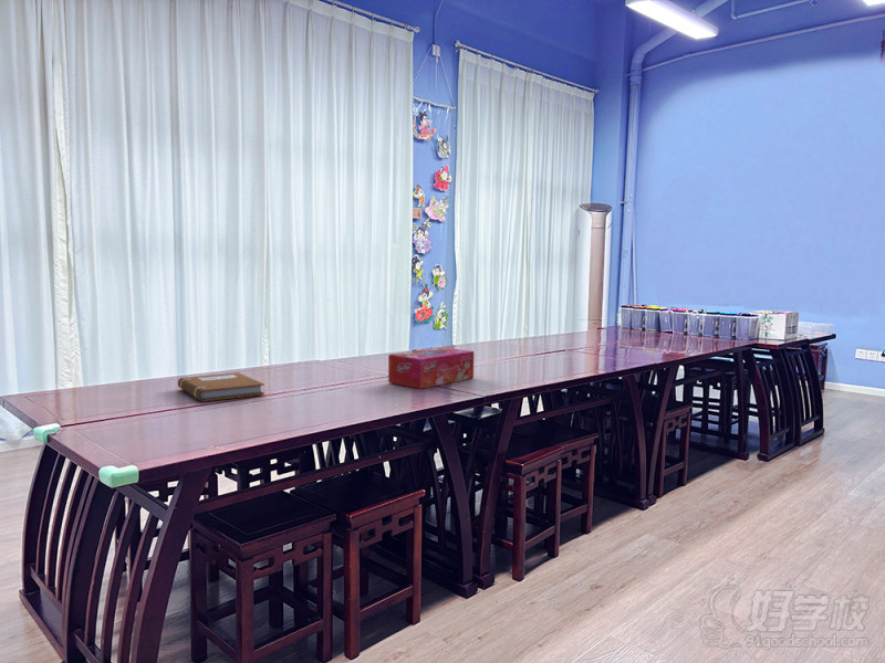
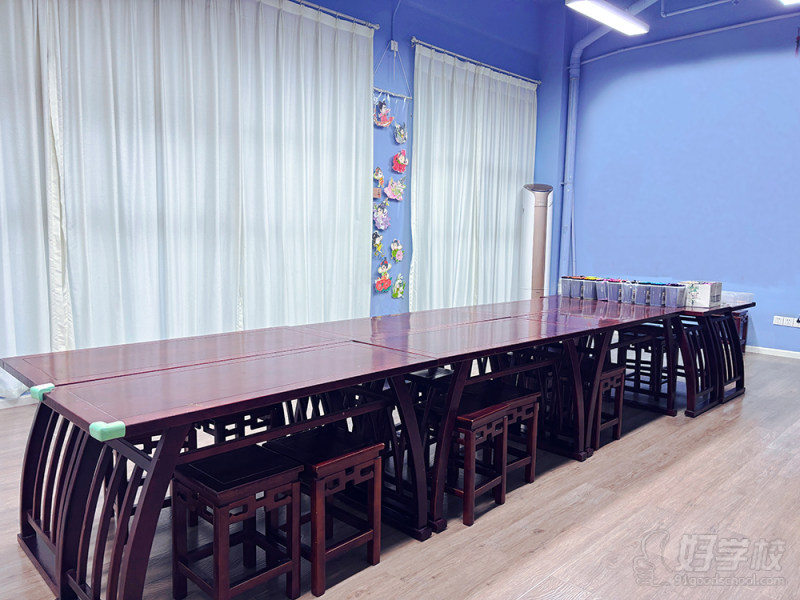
- tissue box [387,346,475,390]
- notebook [177,371,266,402]
